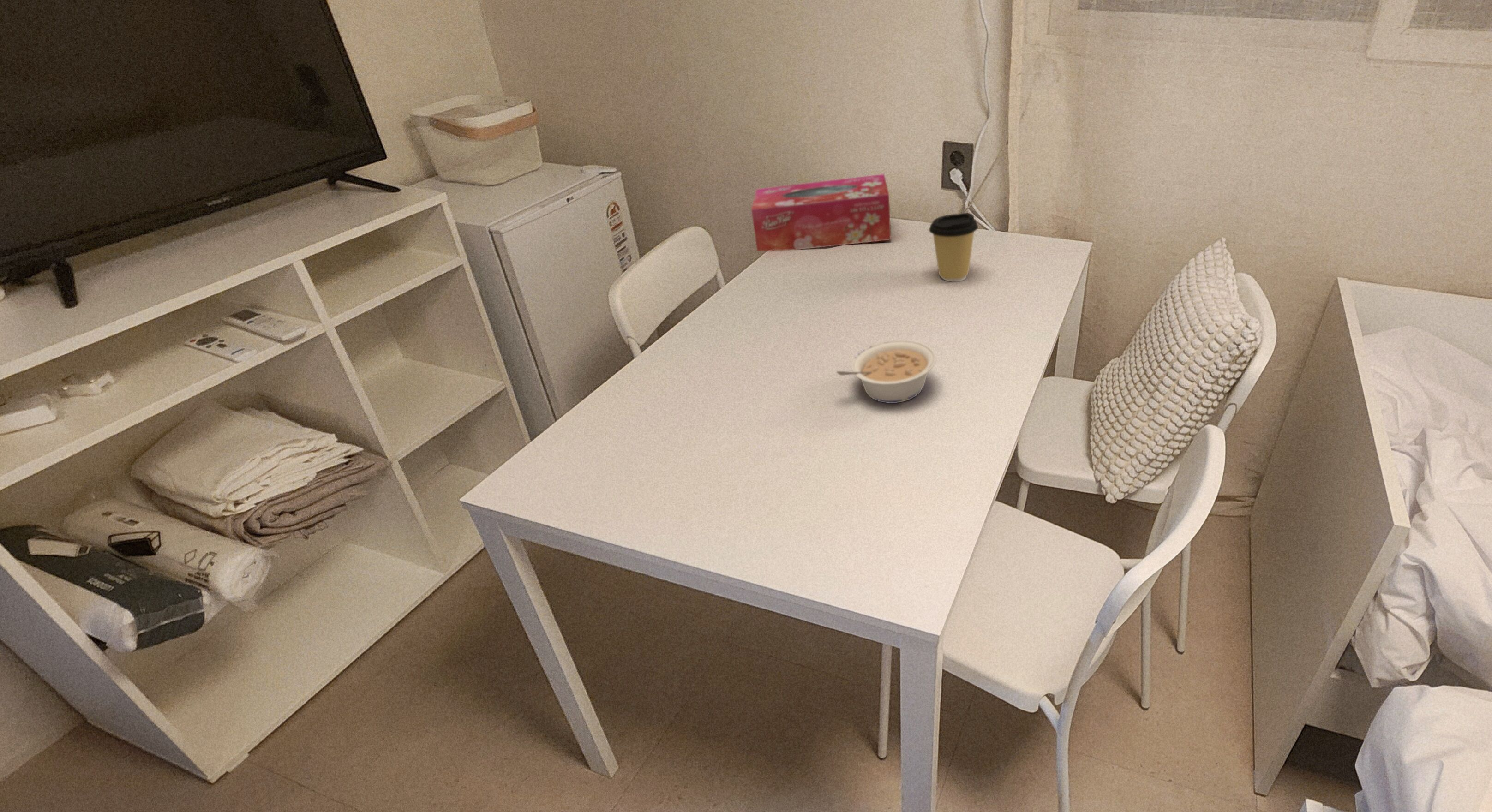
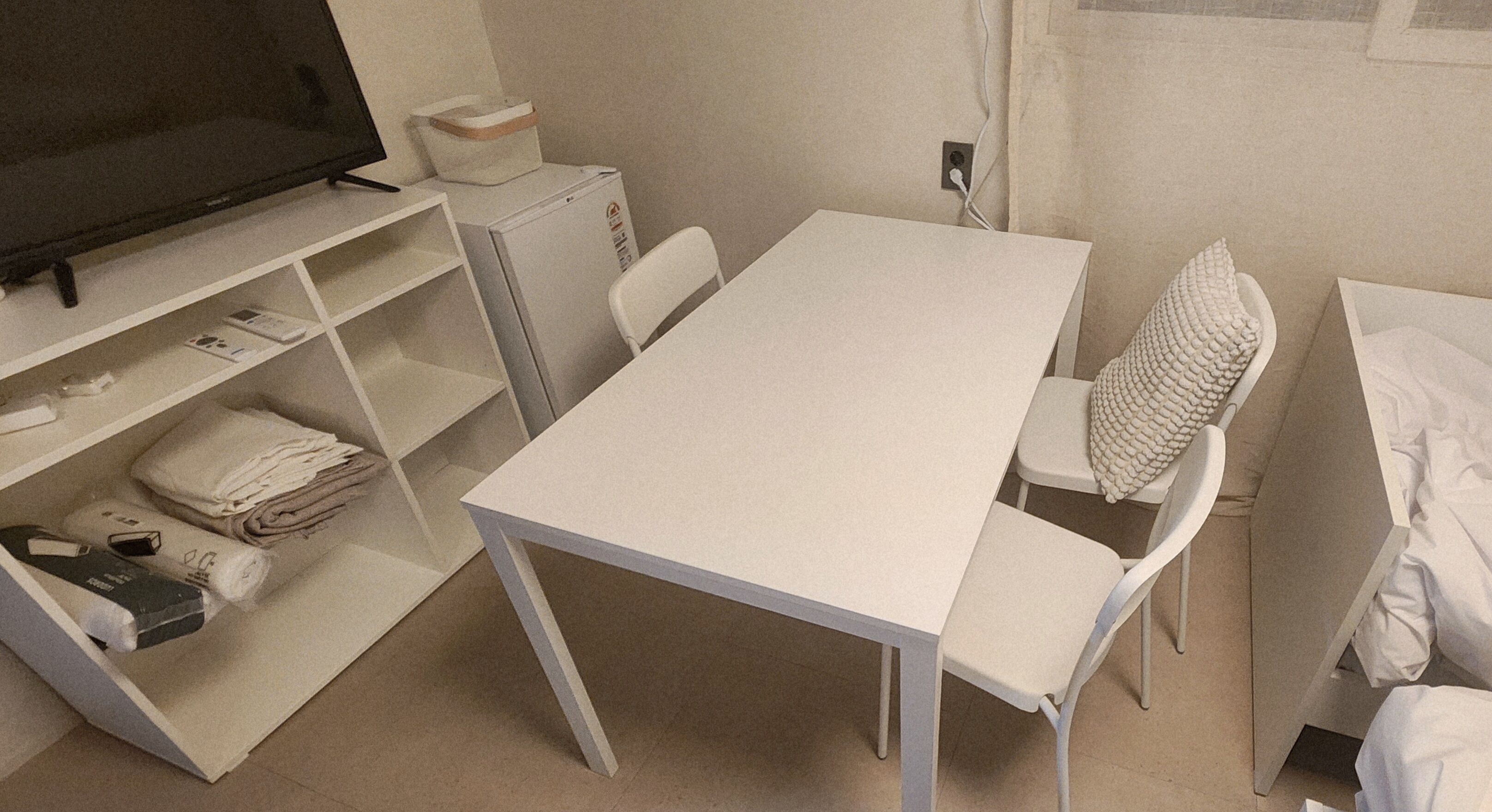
- legume [836,340,936,404]
- tissue box [751,174,892,252]
- coffee cup [929,212,979,282]
